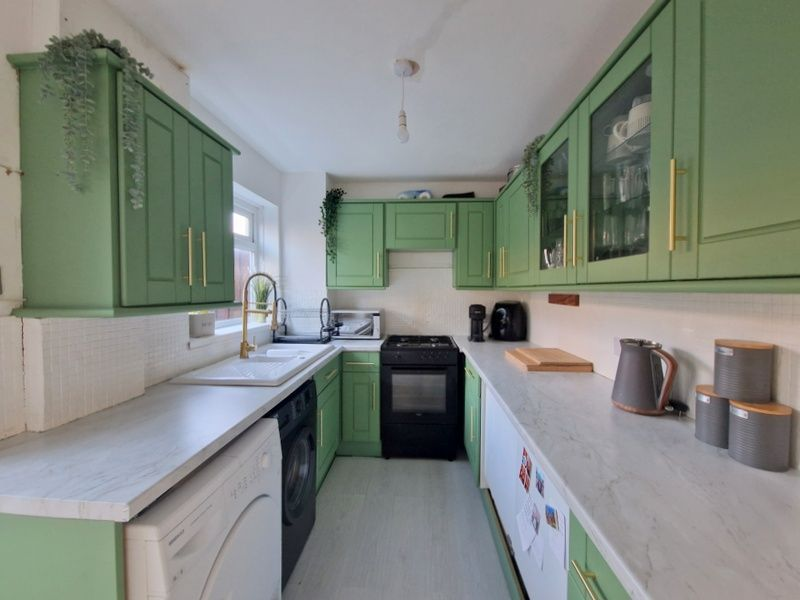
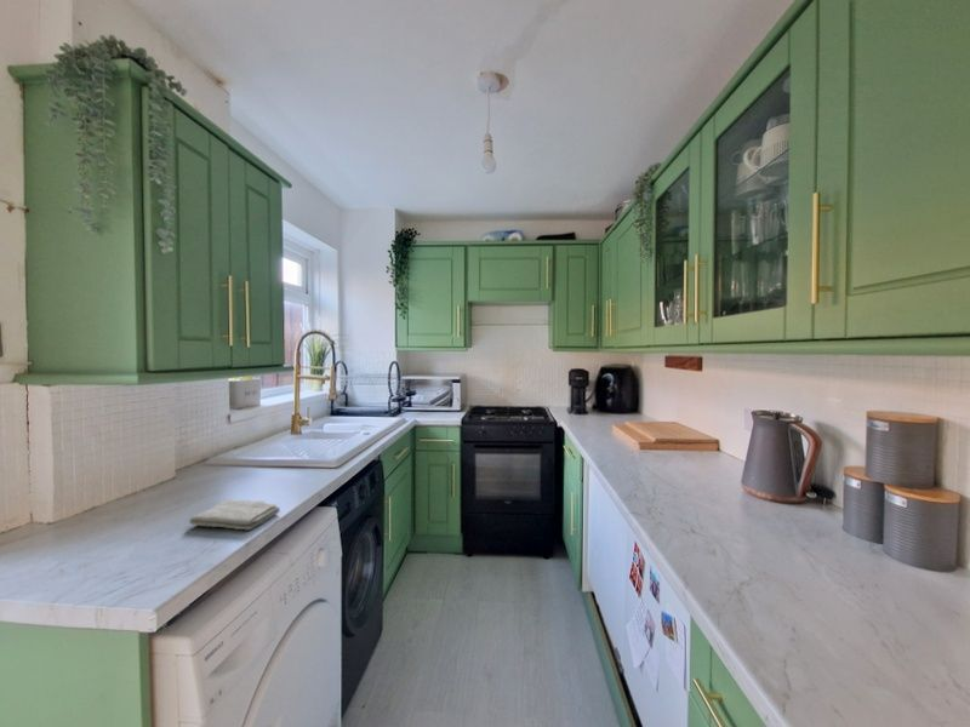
+ washcloth [188,498,281,532]
